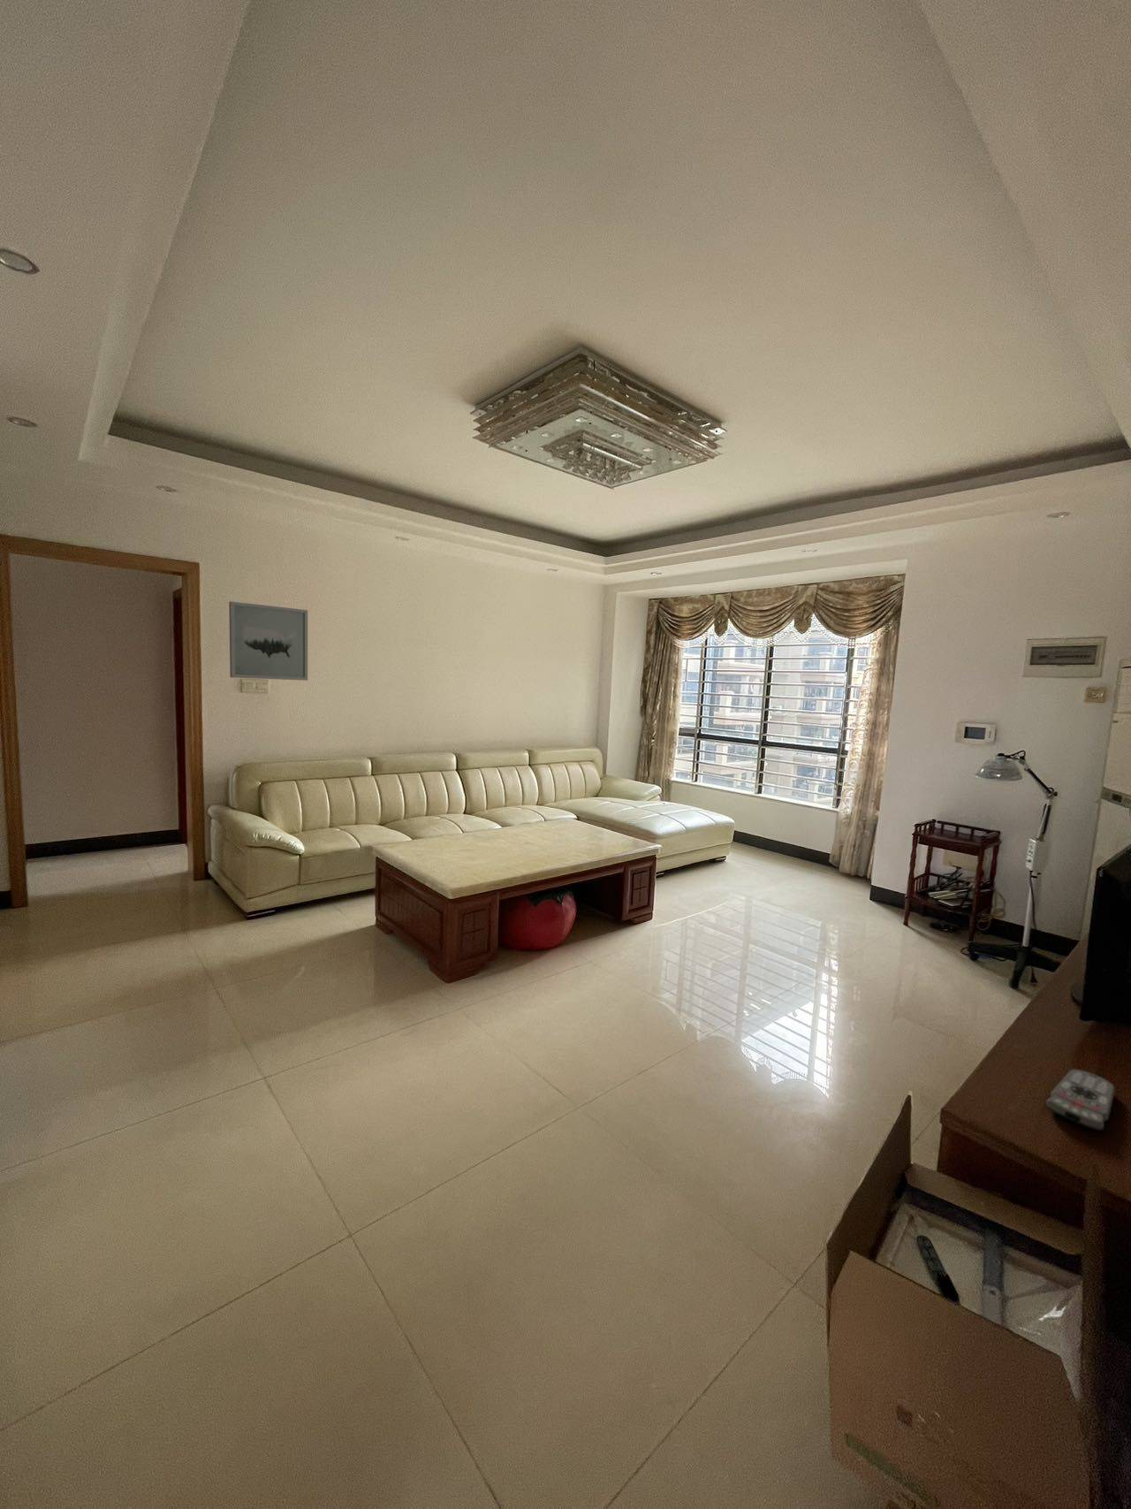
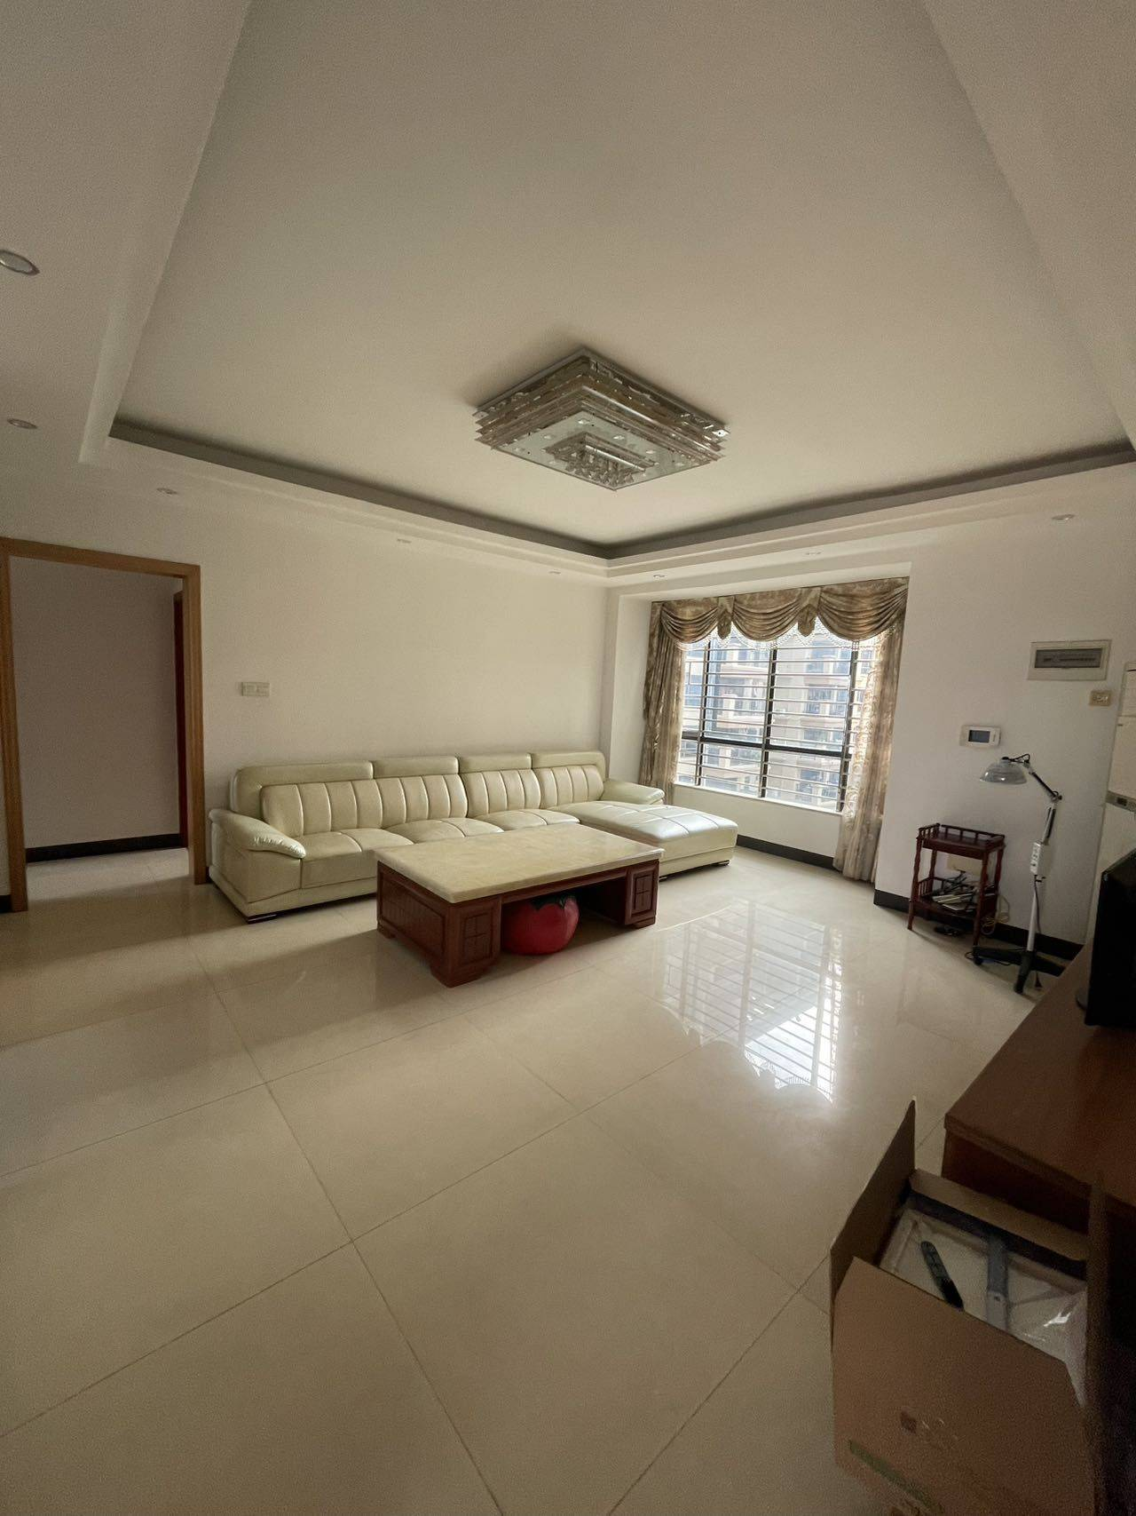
- remote control [1045,1068,1116,1131]
- wall art [228,600,309,682]
